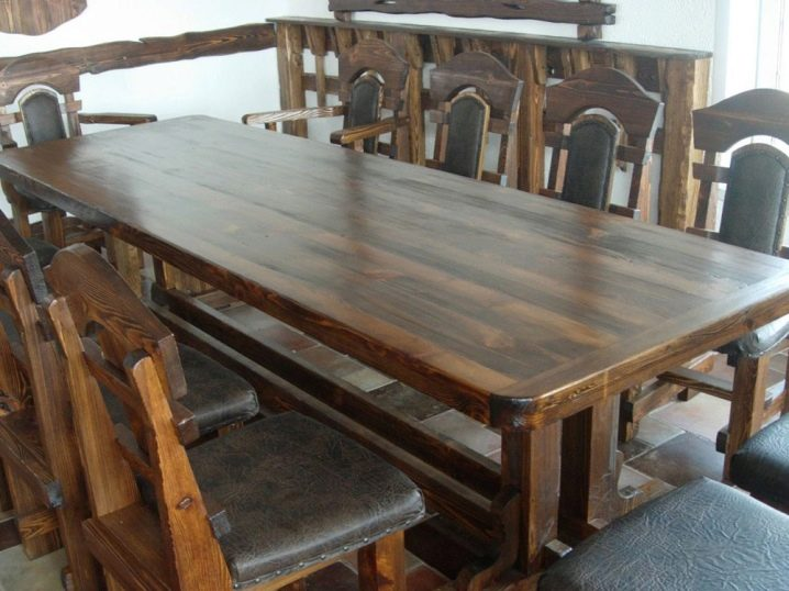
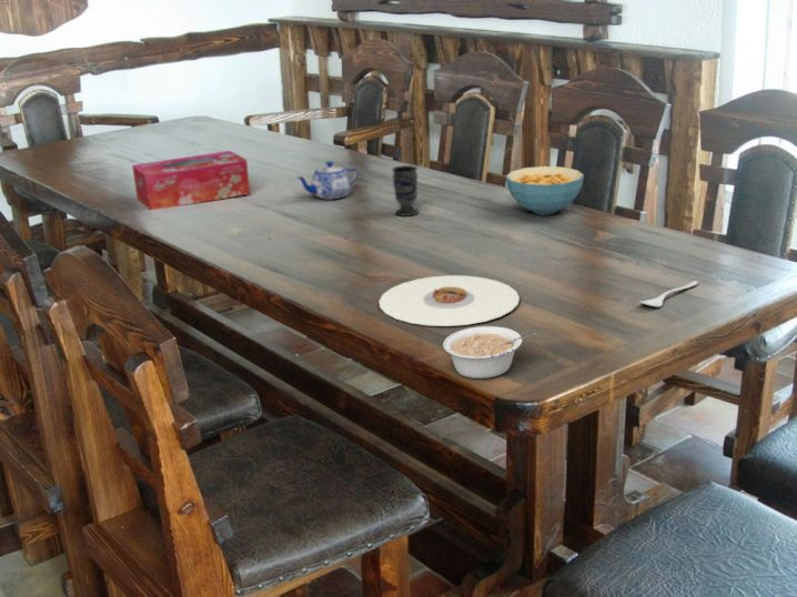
+ legume [442,325,539,380]
+ plate [379,274,521,327]
+ spoon [638,280,699,308]
+ cereal bowl [505,165,585,216]
+ teapot [295,161,359,200]
+ tissue box [131,150,251,211]
+ cup [391,164,420,217]
